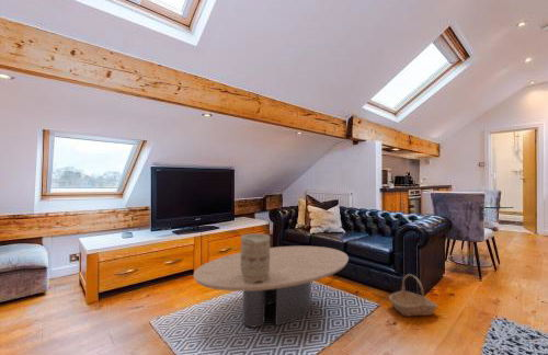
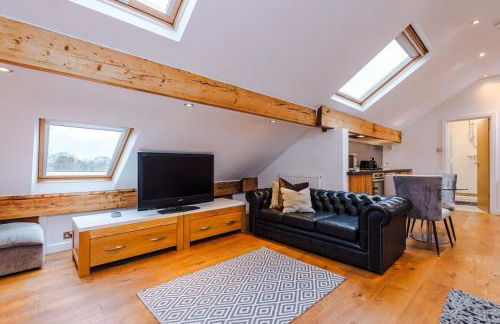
- vase [240,232,271,284]
- coffee table [193,245,350,329]
- basket [388,273,438,318]
